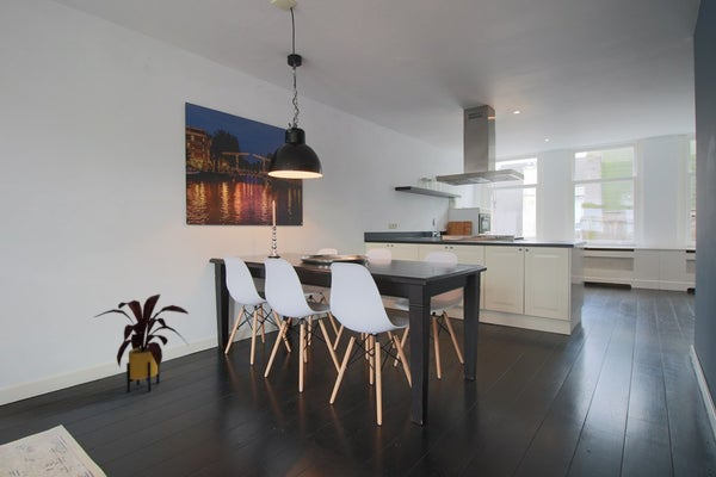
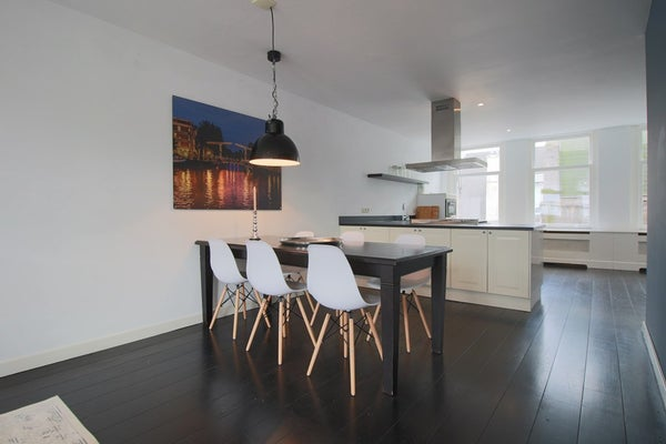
- house plant [93,293,190,394]
